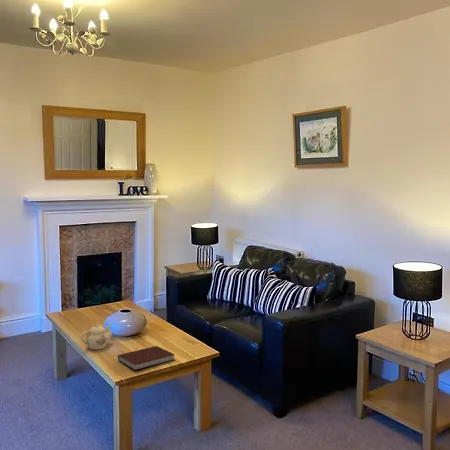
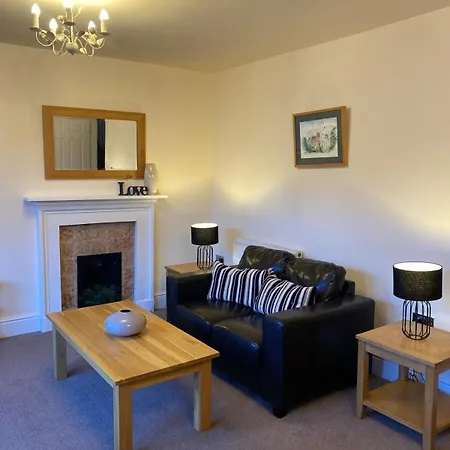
- teapot [80,324,113,350]
- notebook [117,345,176,371]
